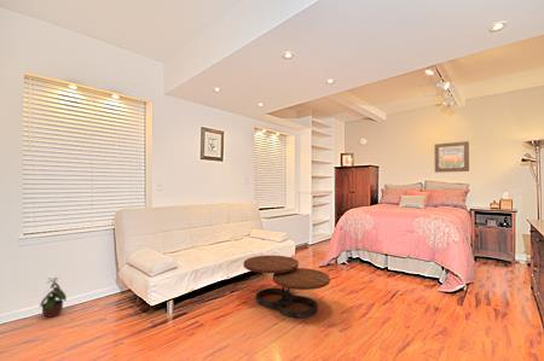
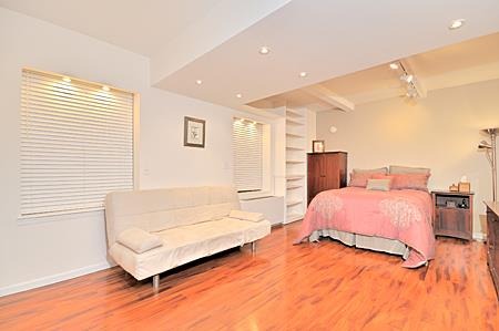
- potted plant [37,276,68,319]
- wall art [434,140,470,174]
- coffee table [243,254,331,319]
